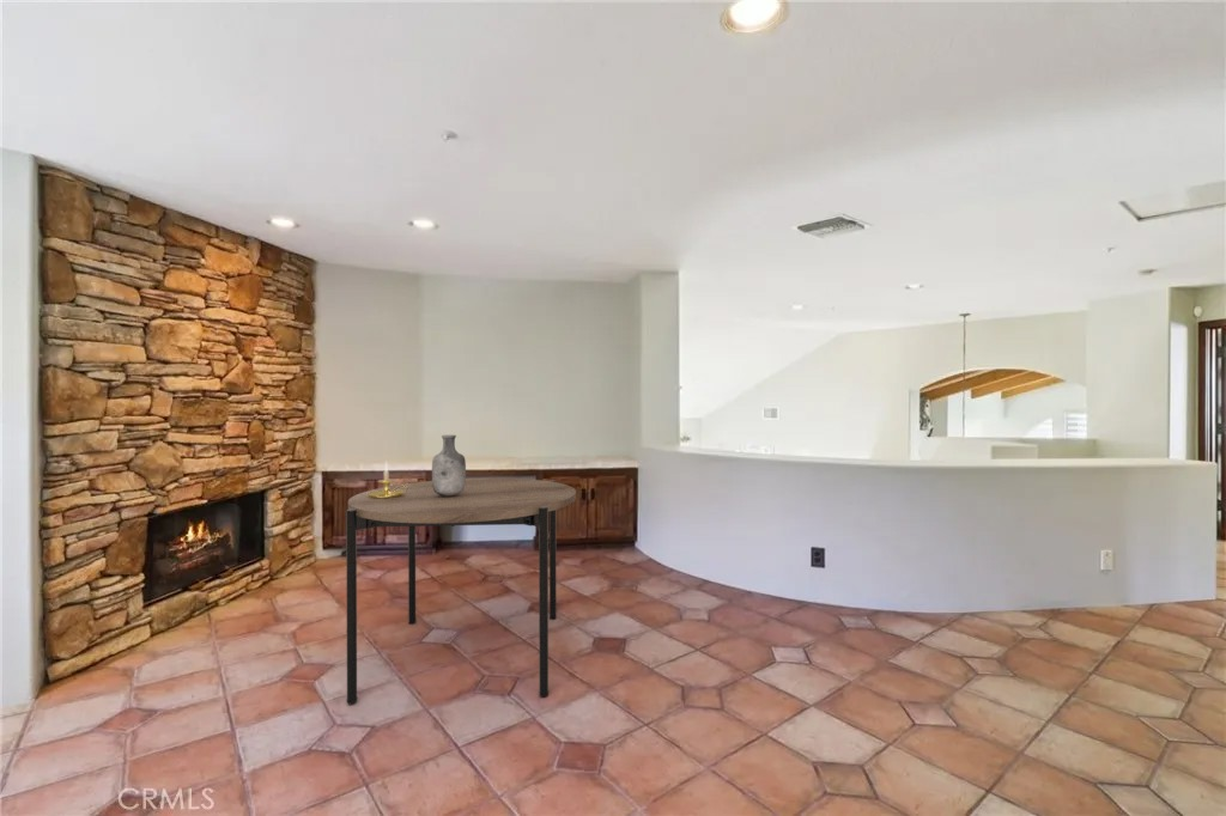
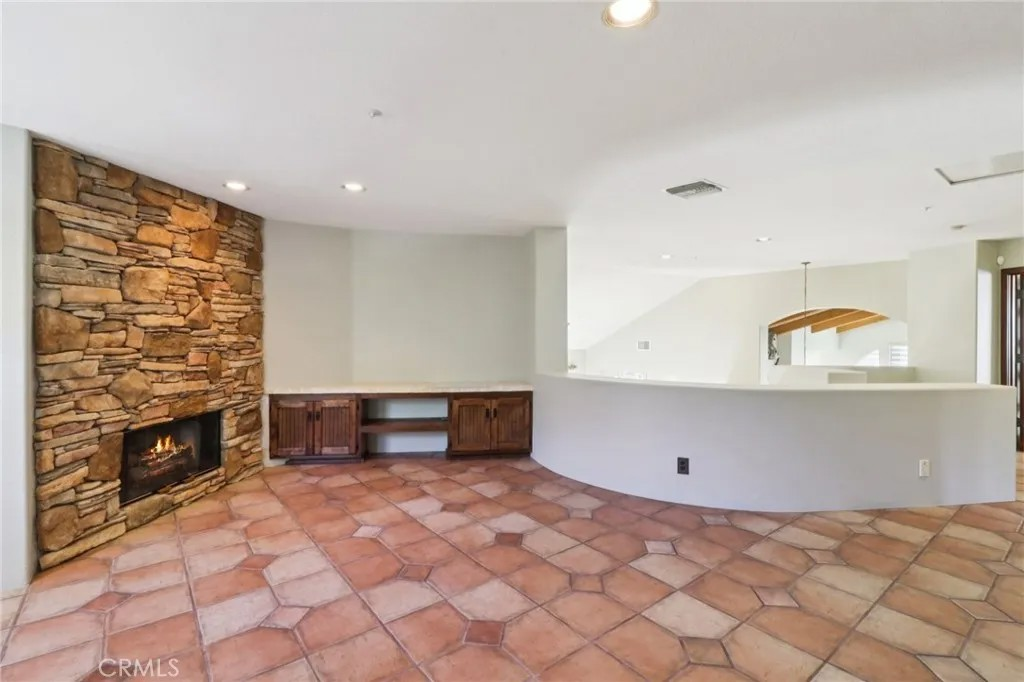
- dining table [345,477,577,705]
- vase [431,434,467,497]
- candle holder [368,461,411,499]
